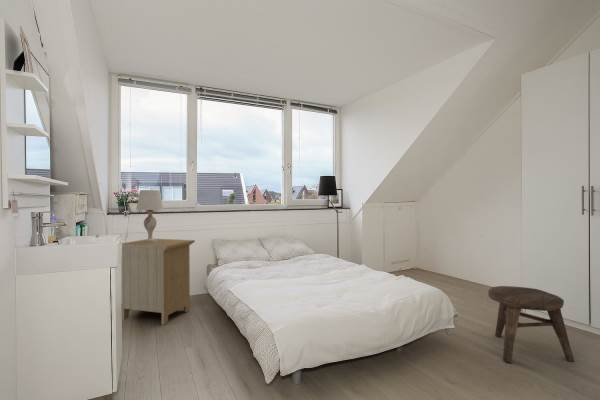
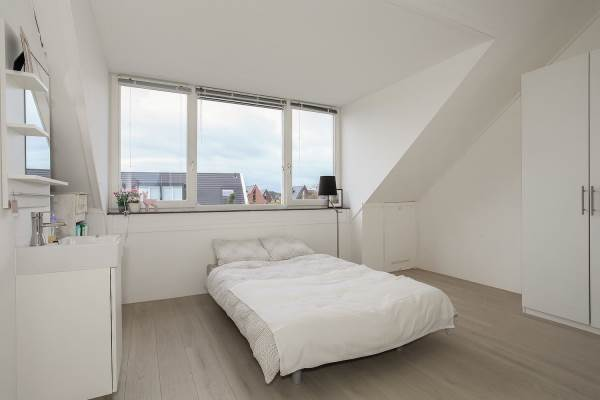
- nightstand [121,238,196,326]
- stool [487,285,575,363]
- table lamp [135,189,164,243]
